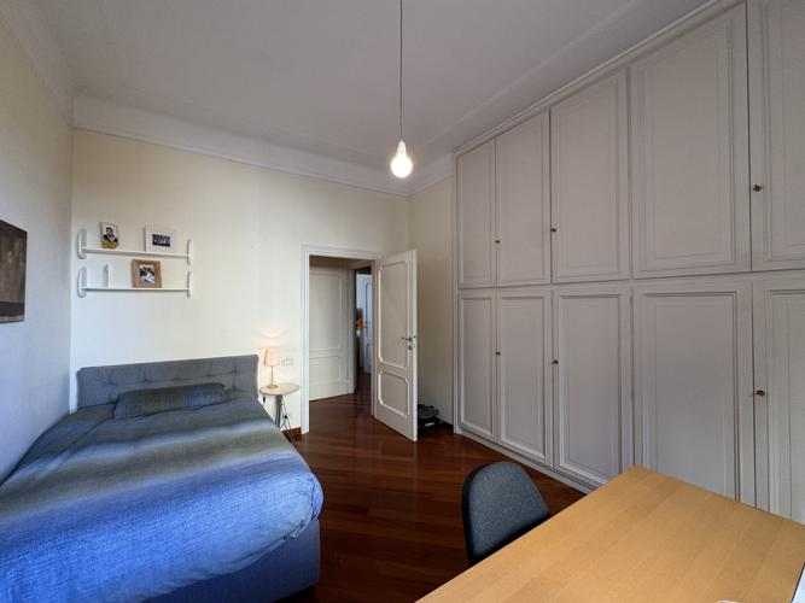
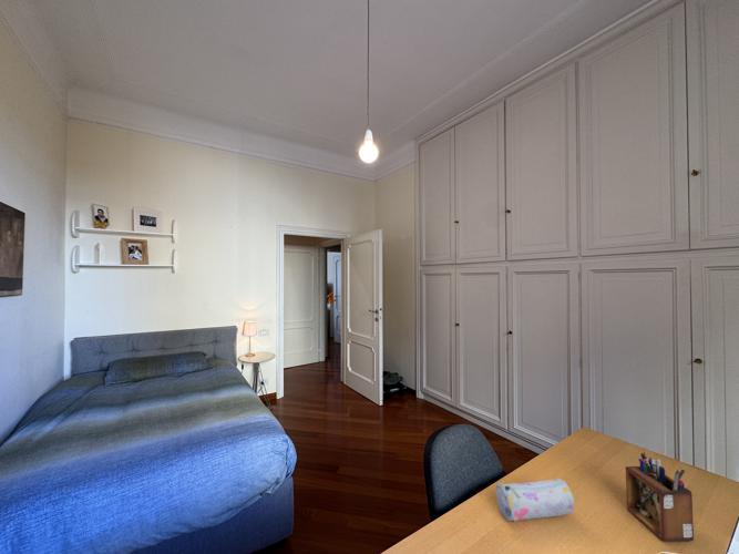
+ desk organizer [625,450,695,543]
+ pencil case [494,476,575,523]
